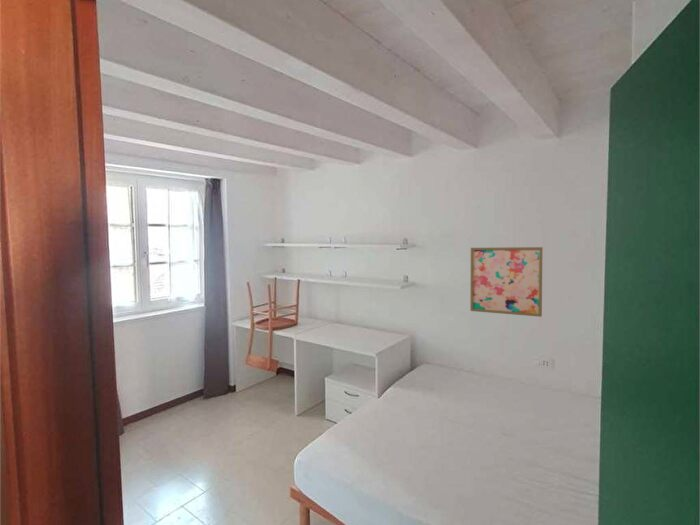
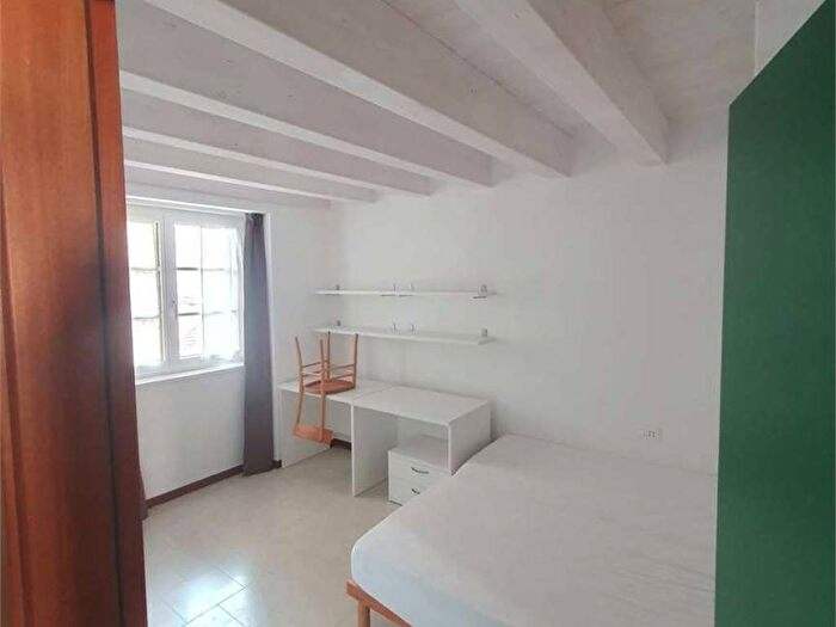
- wall art [469,246,544,318]
